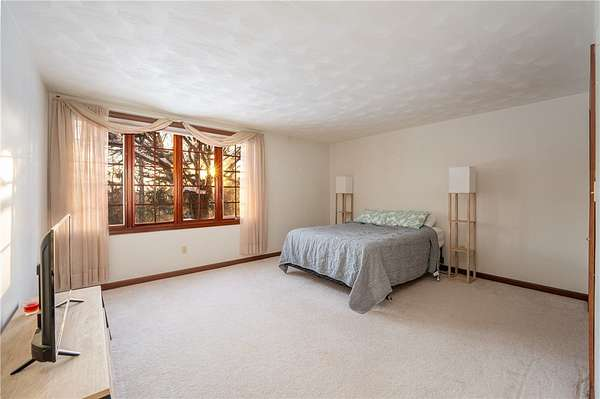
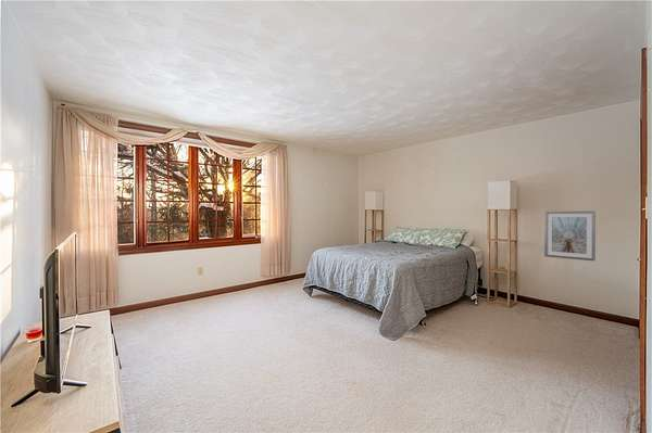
+ picture frame [543,209,597,262]
